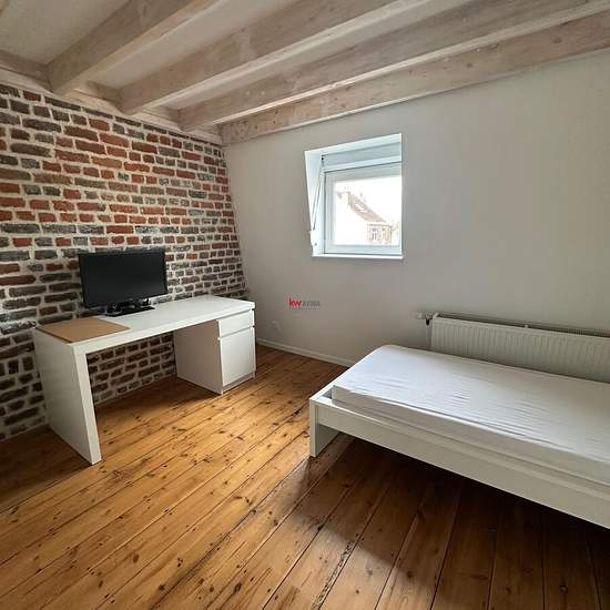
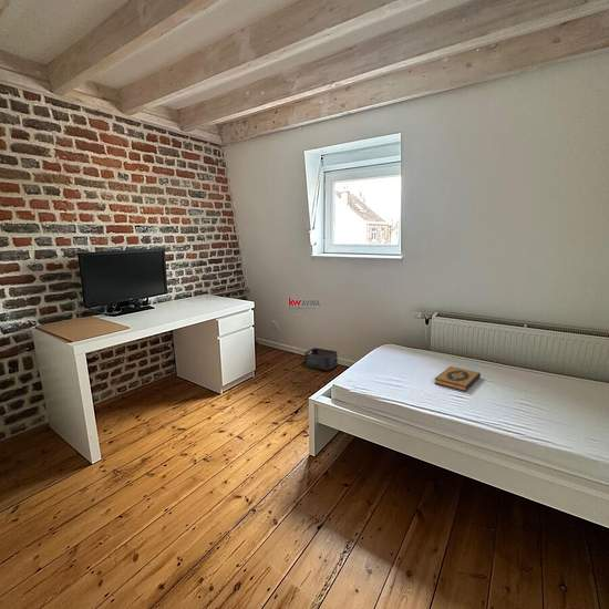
+ hardback book [433,365,482,392]
+ storage bin [303,347,339,371]
